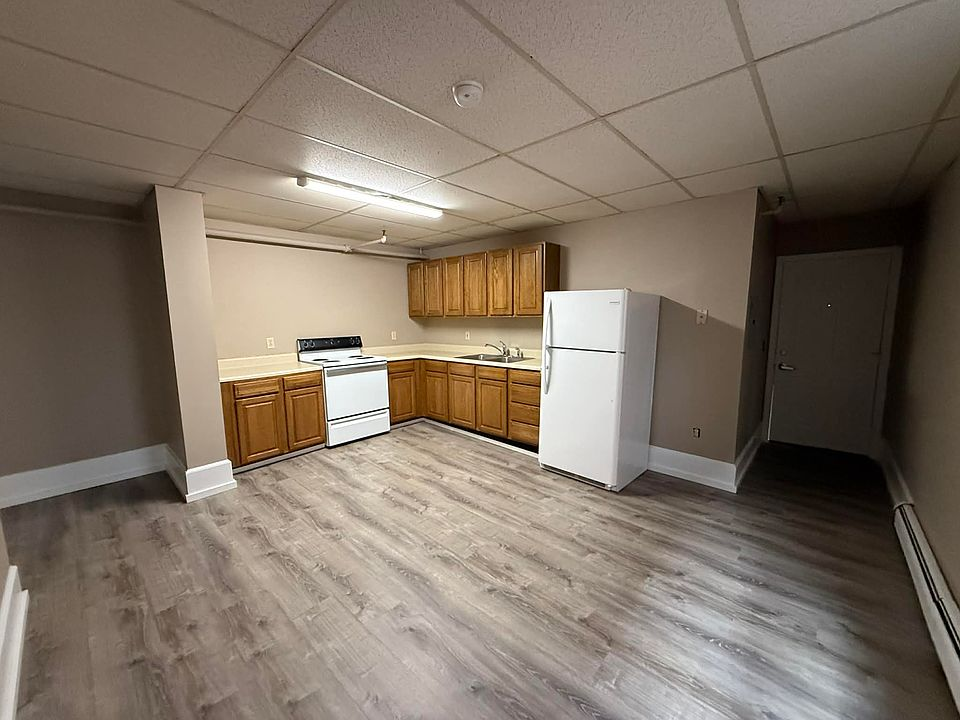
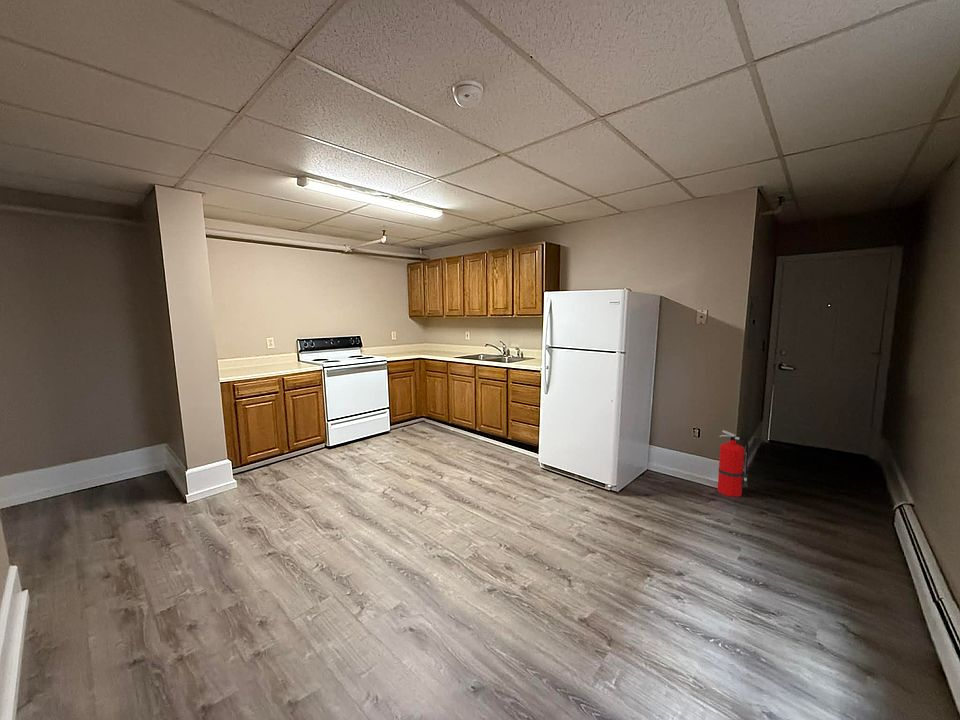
+ fire extinguisher [717,429,749,498]
